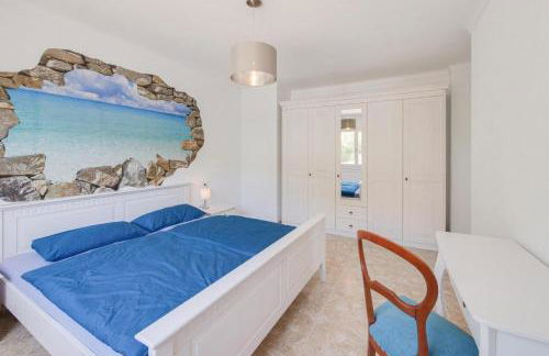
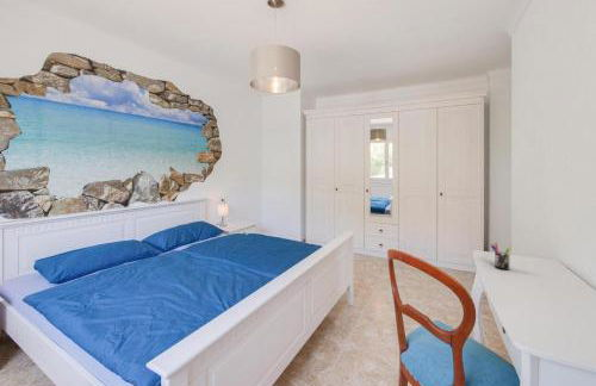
+ pen holder [490,242,513,270]
